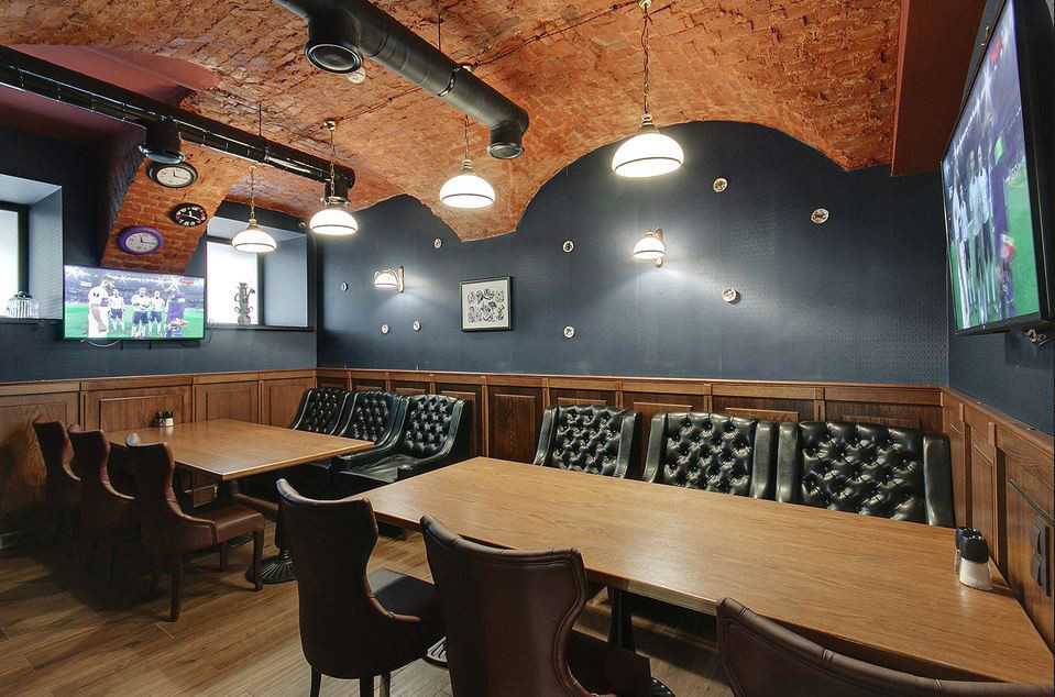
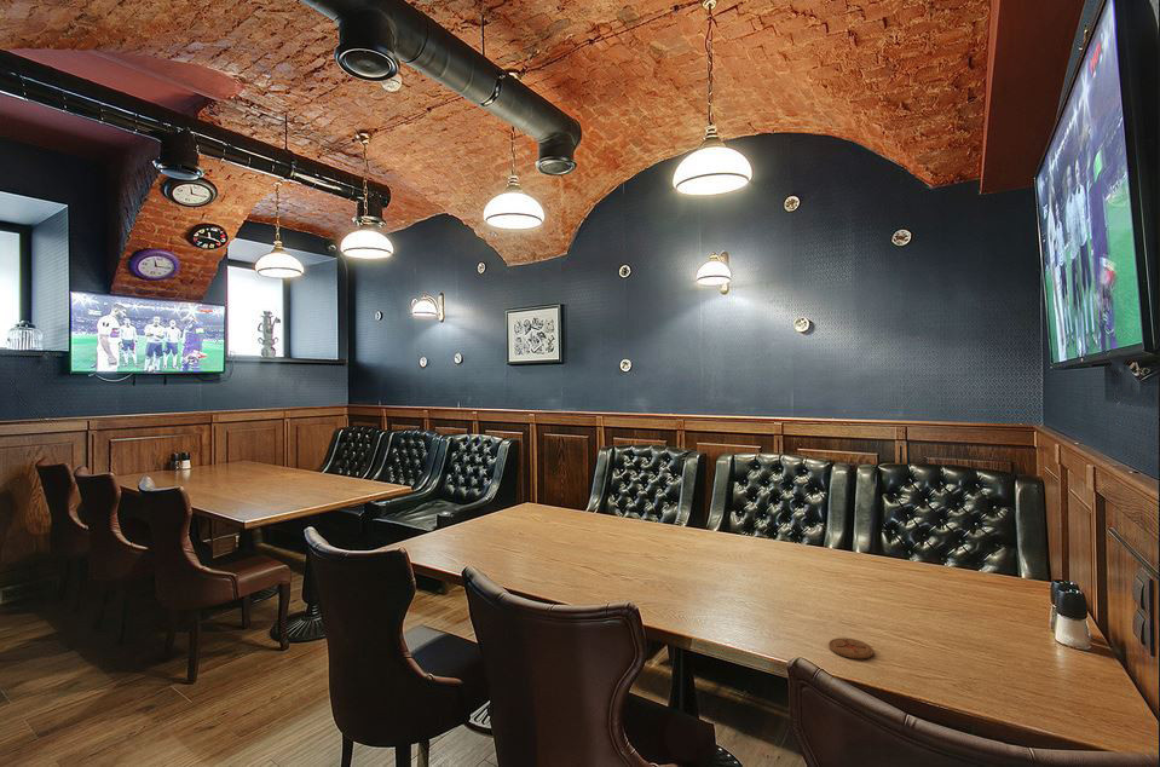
+ coaster [827,636,875,659]
